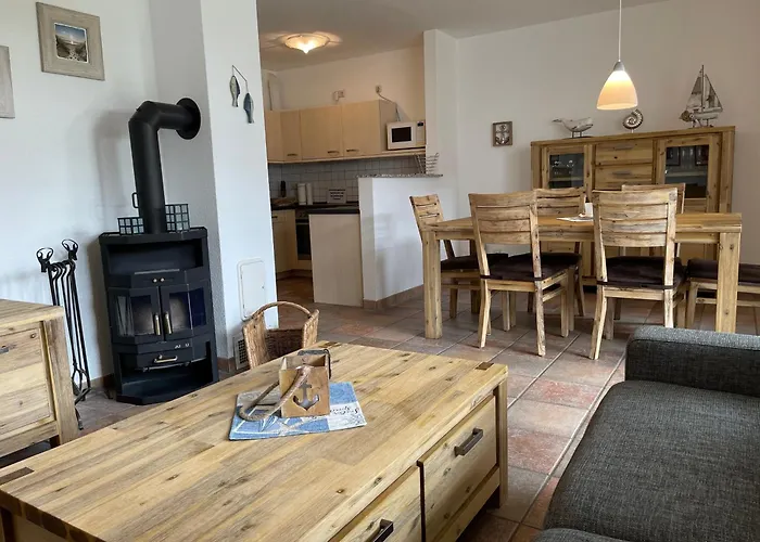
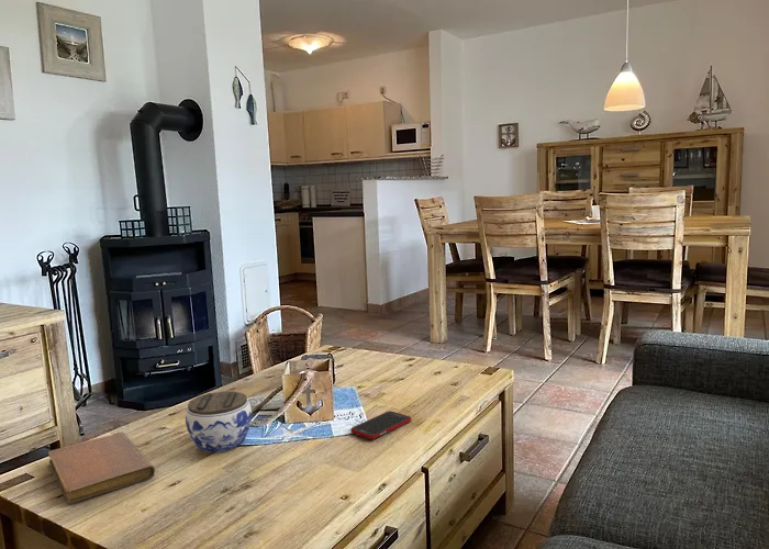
+ jar [185,390,253,453]
+ notebook [47,432,156,505]
+ cell phone [349,410,412,440]
